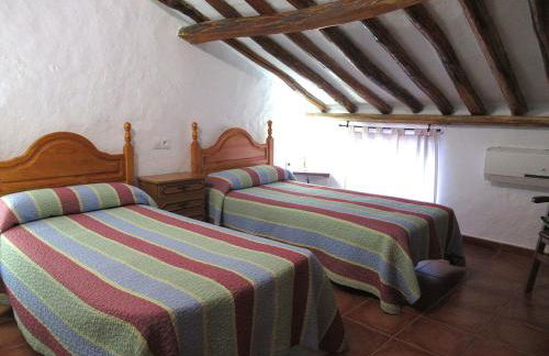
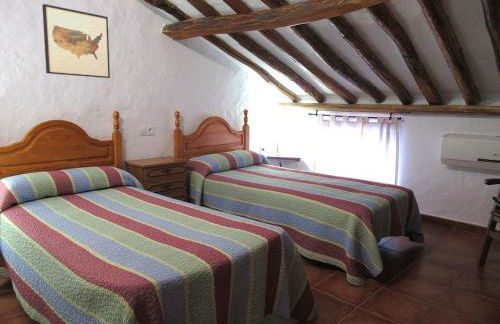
+ wall art [41,3,111,79]
